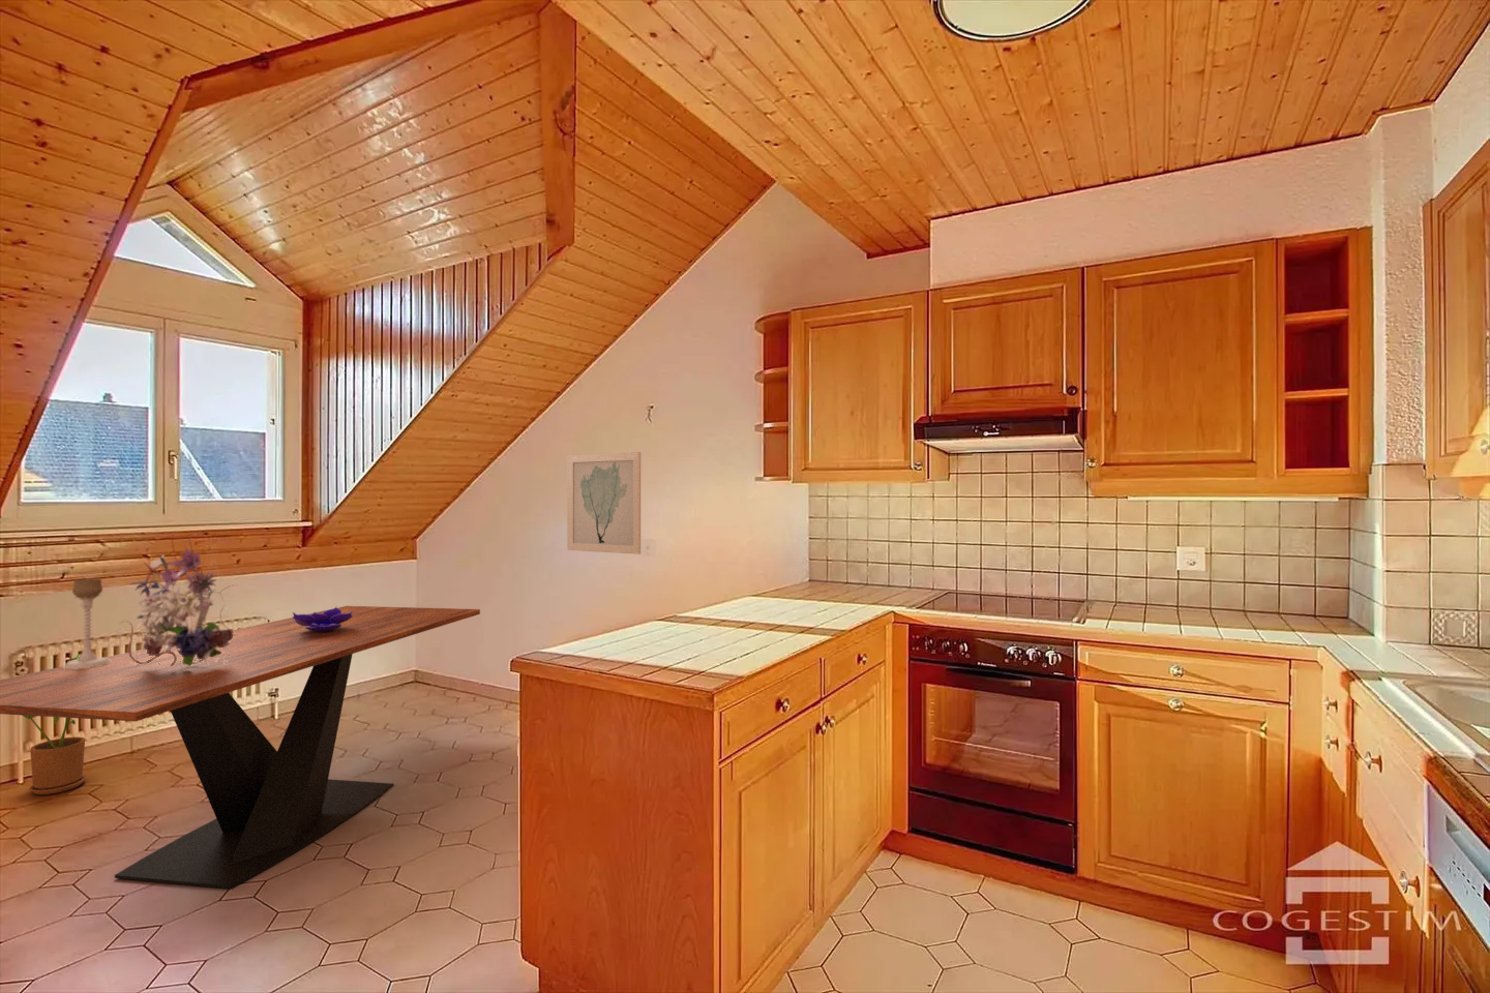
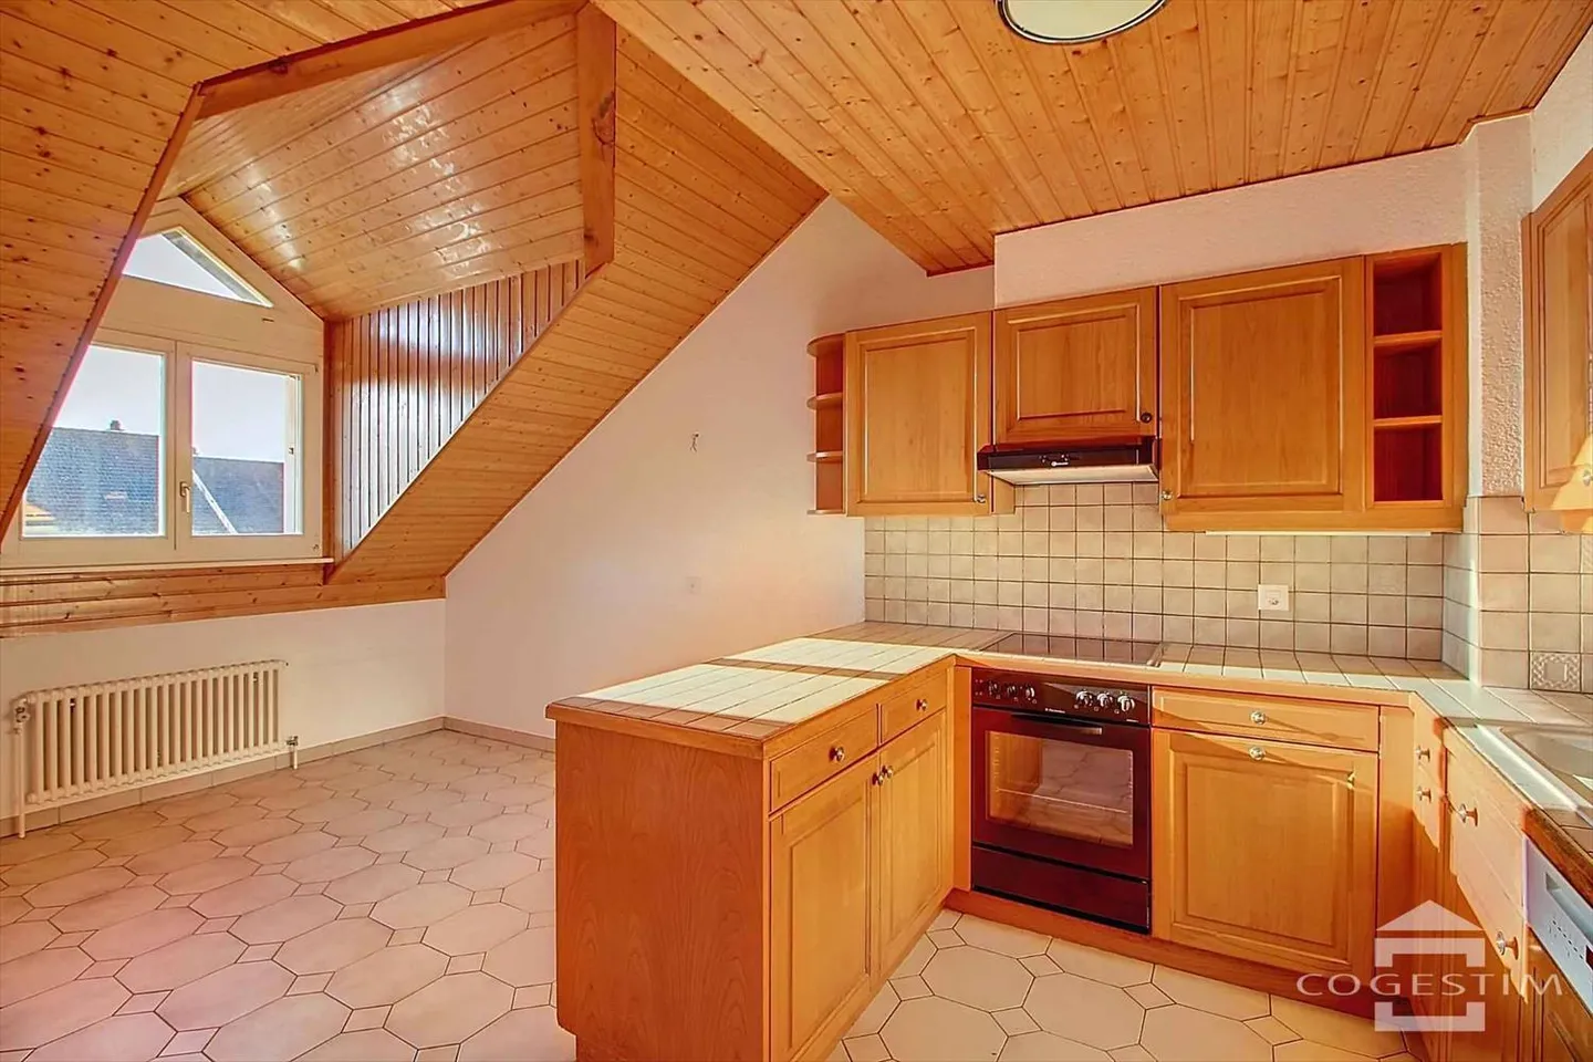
- decorative bowl [292,606,353,632]
- bouquet [110,533,239,666]
- dining table [0,605,481,890]
- candle holder [63,577,111,669]
- wall art [567,451,642,555]
- house plant [21,654,86,796]
